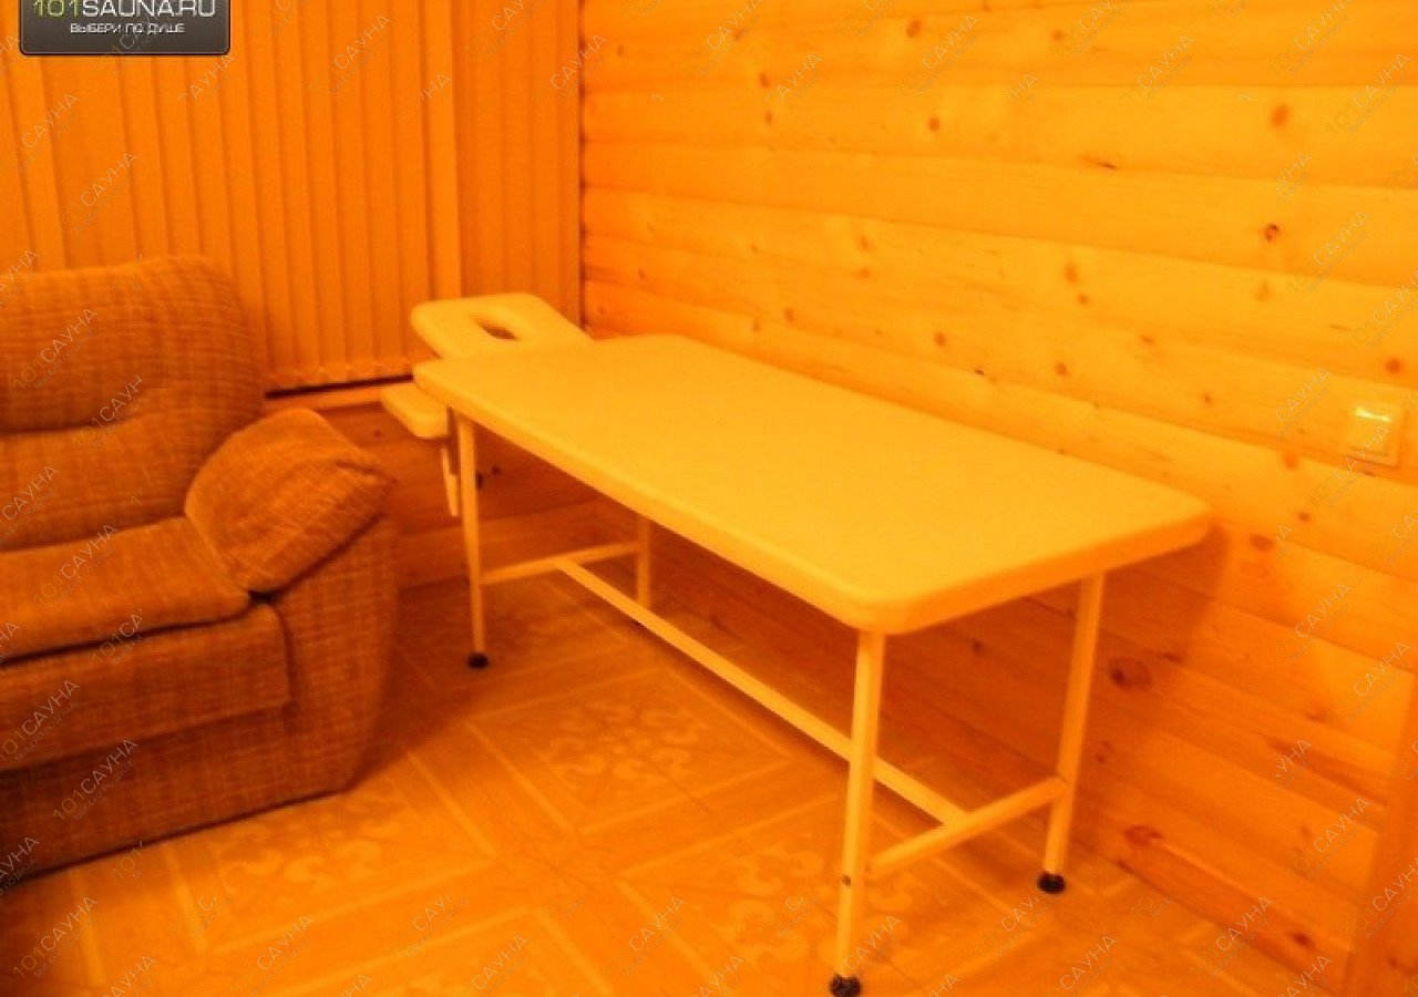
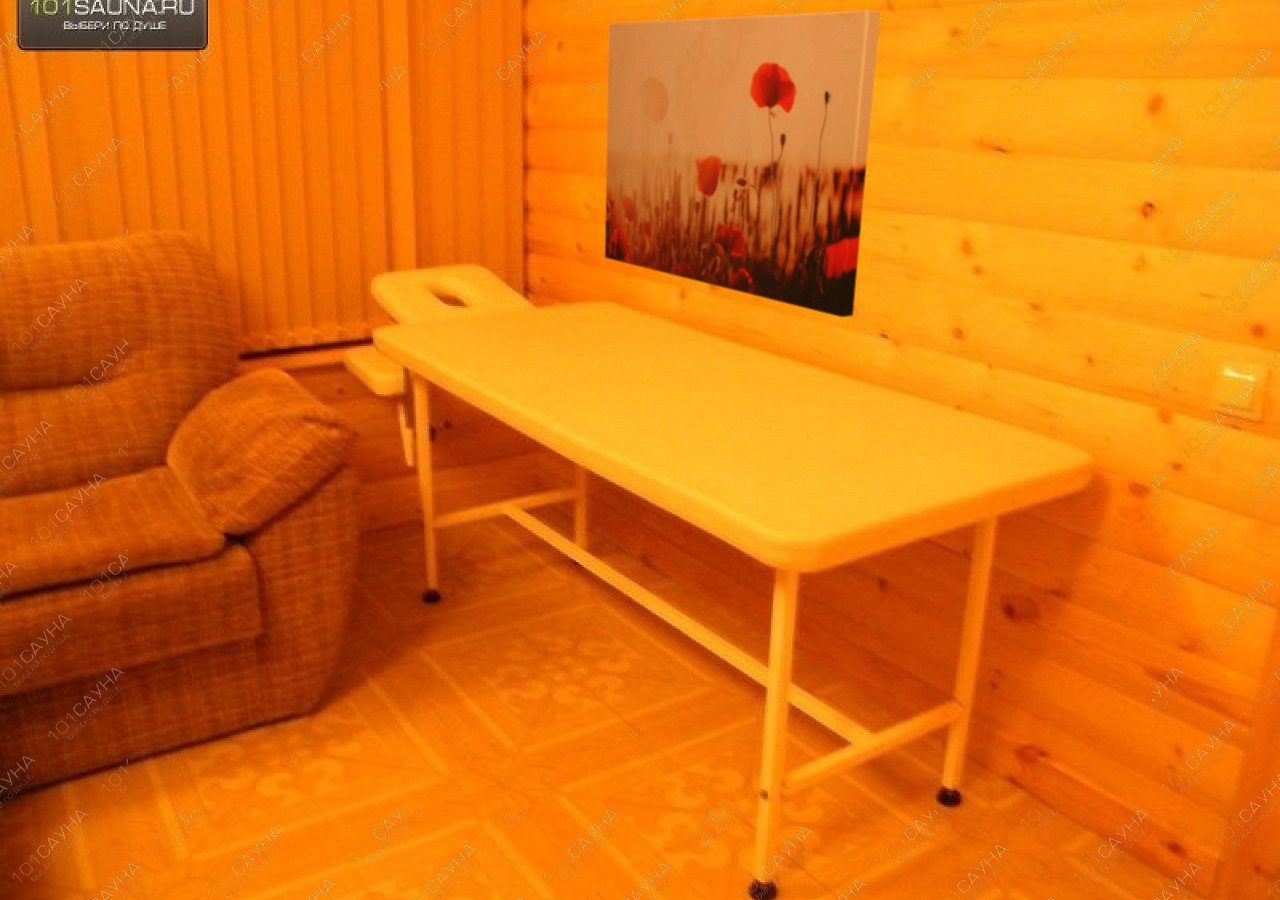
+ wall art [604,9,881,318]
